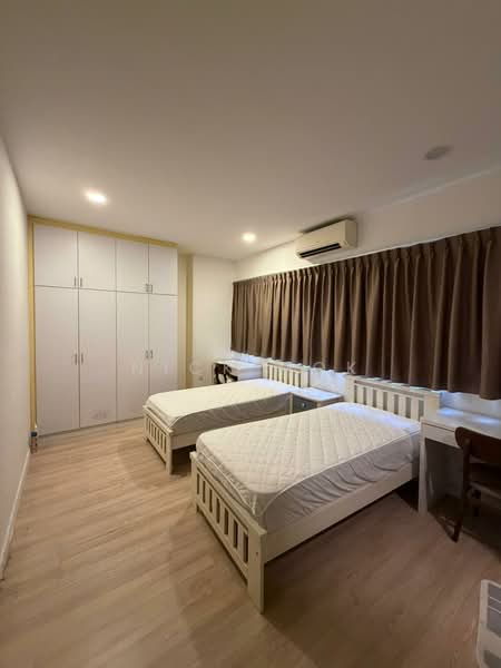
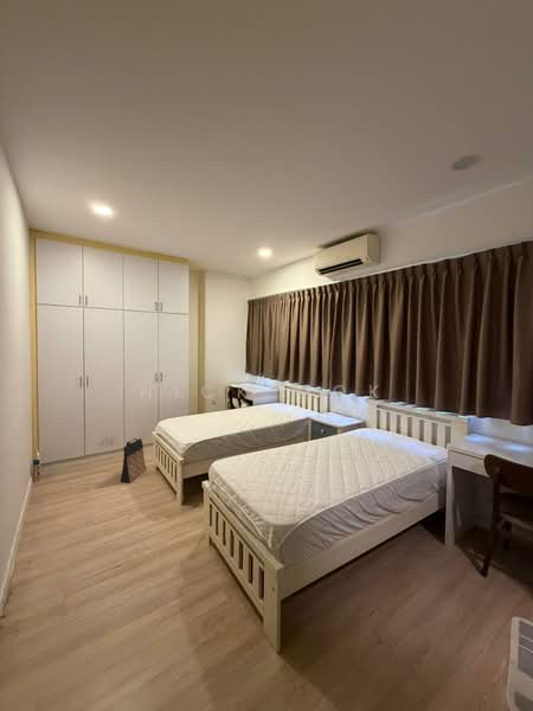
+ bag [120,437,147,483]
